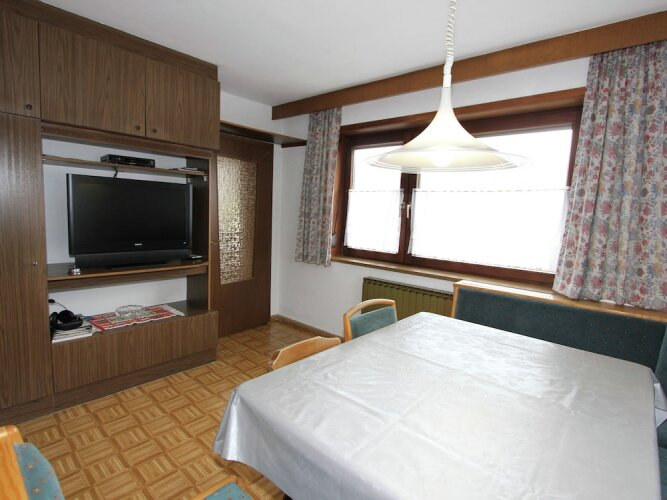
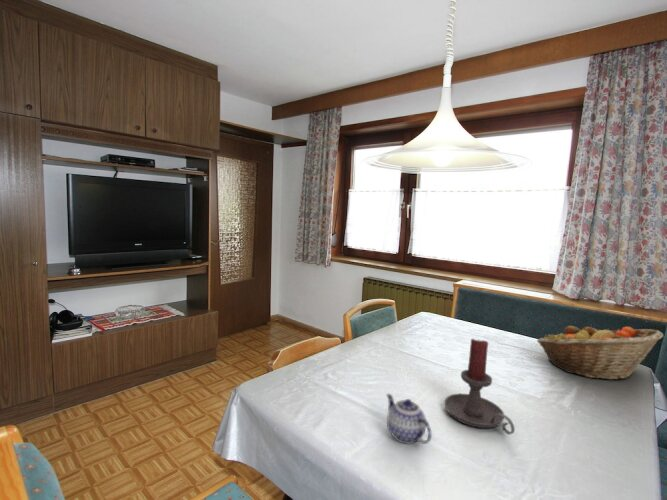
+ fruit basket [536,323,664,381]
+ teapot [385,393,433,445]
+ candle holder [443,338,516,435]
